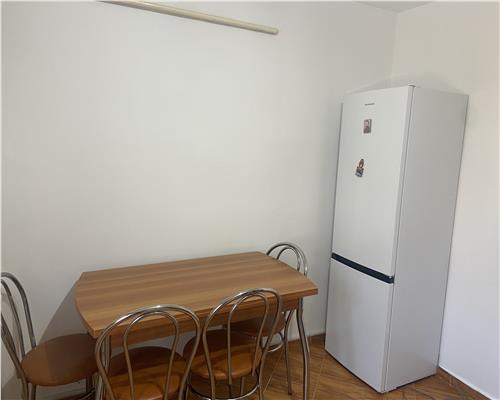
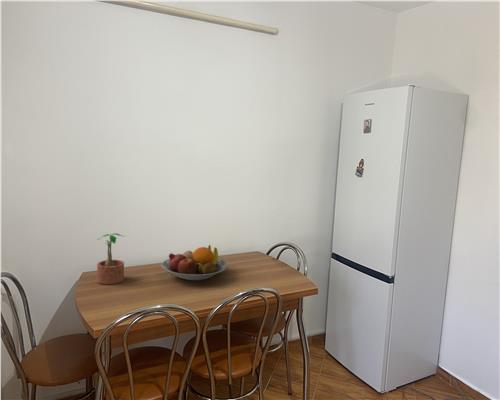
+ fruit bowl [161,244,228,281]
+ potted plant [96,232,127,285]
